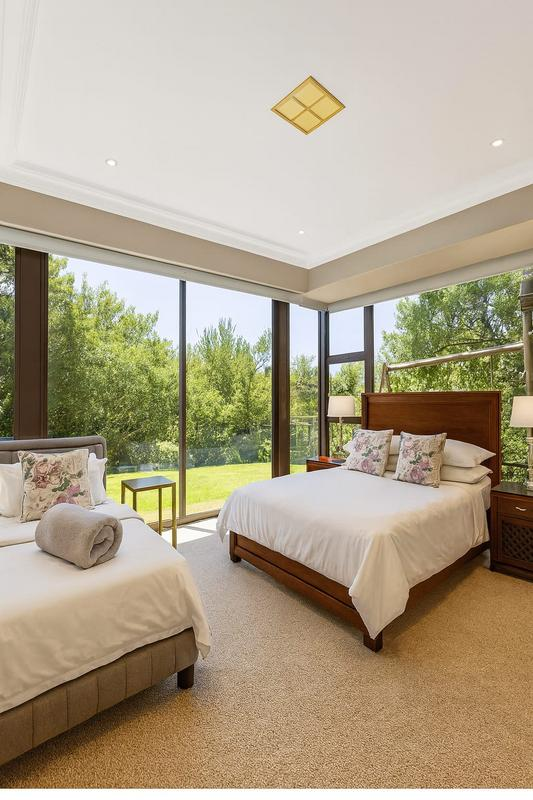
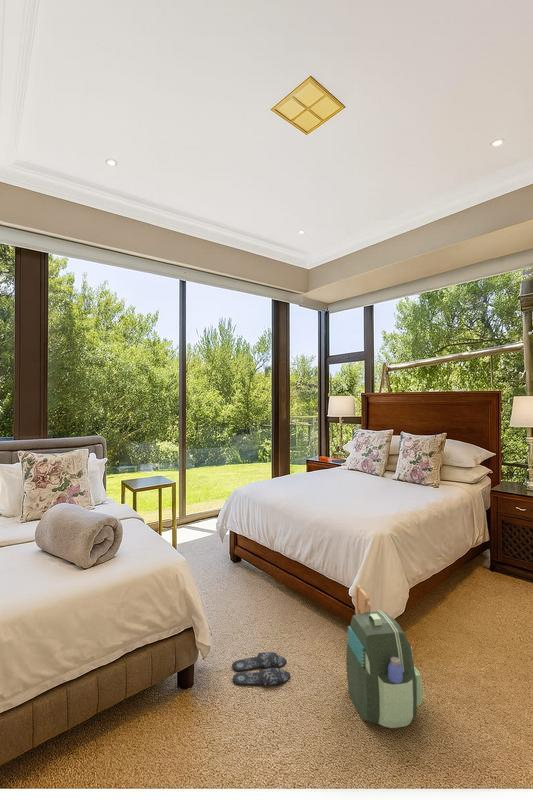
+ backpack [345,584,424,729]
+ slippers [231,651,291,687]
